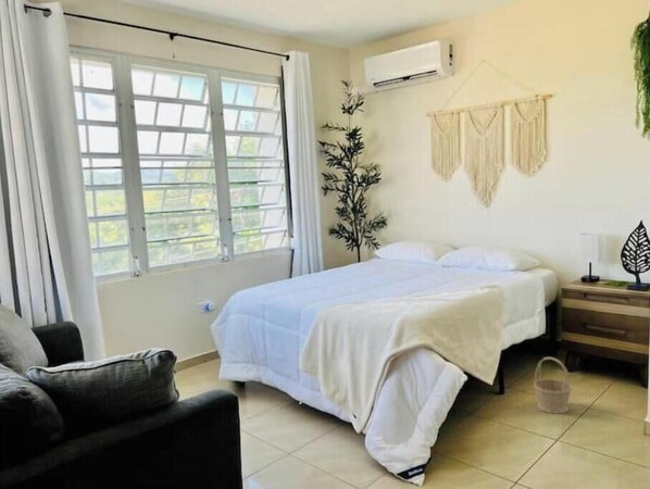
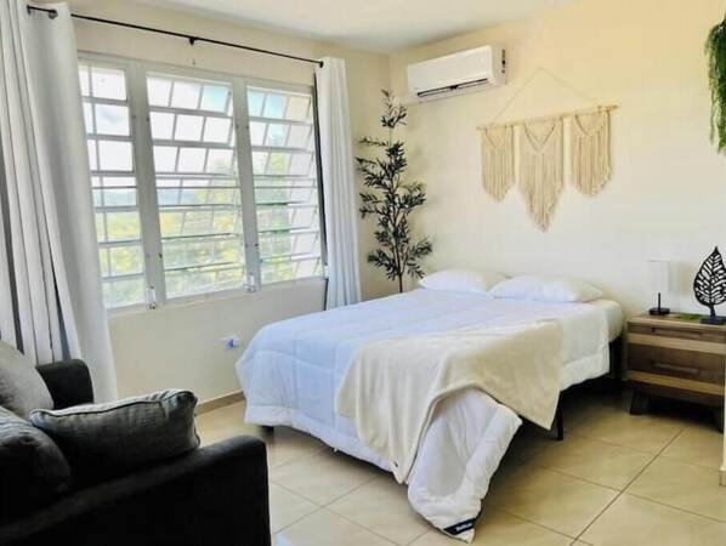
- basket [533,356,573,415]
